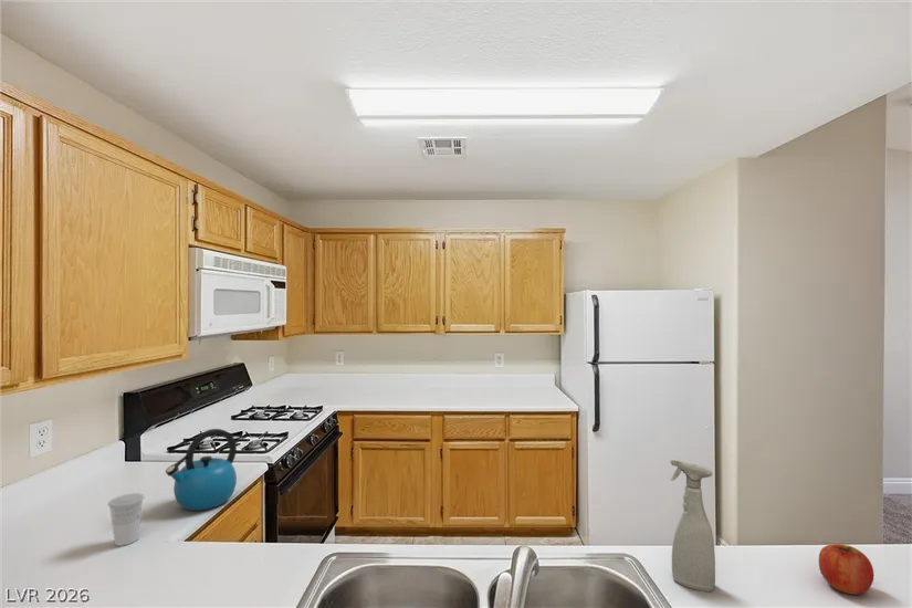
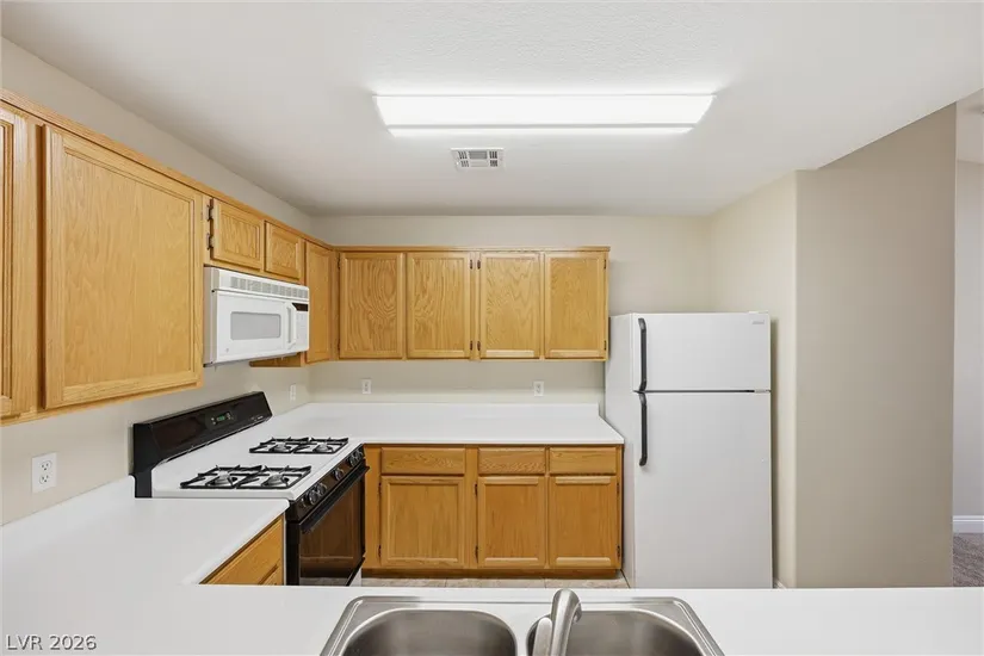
- cup [107,492,145,547]
- kettle [165,428,238,512]
- spray bottle [669,458,716,593]
- fruit [818,543,874,596]
